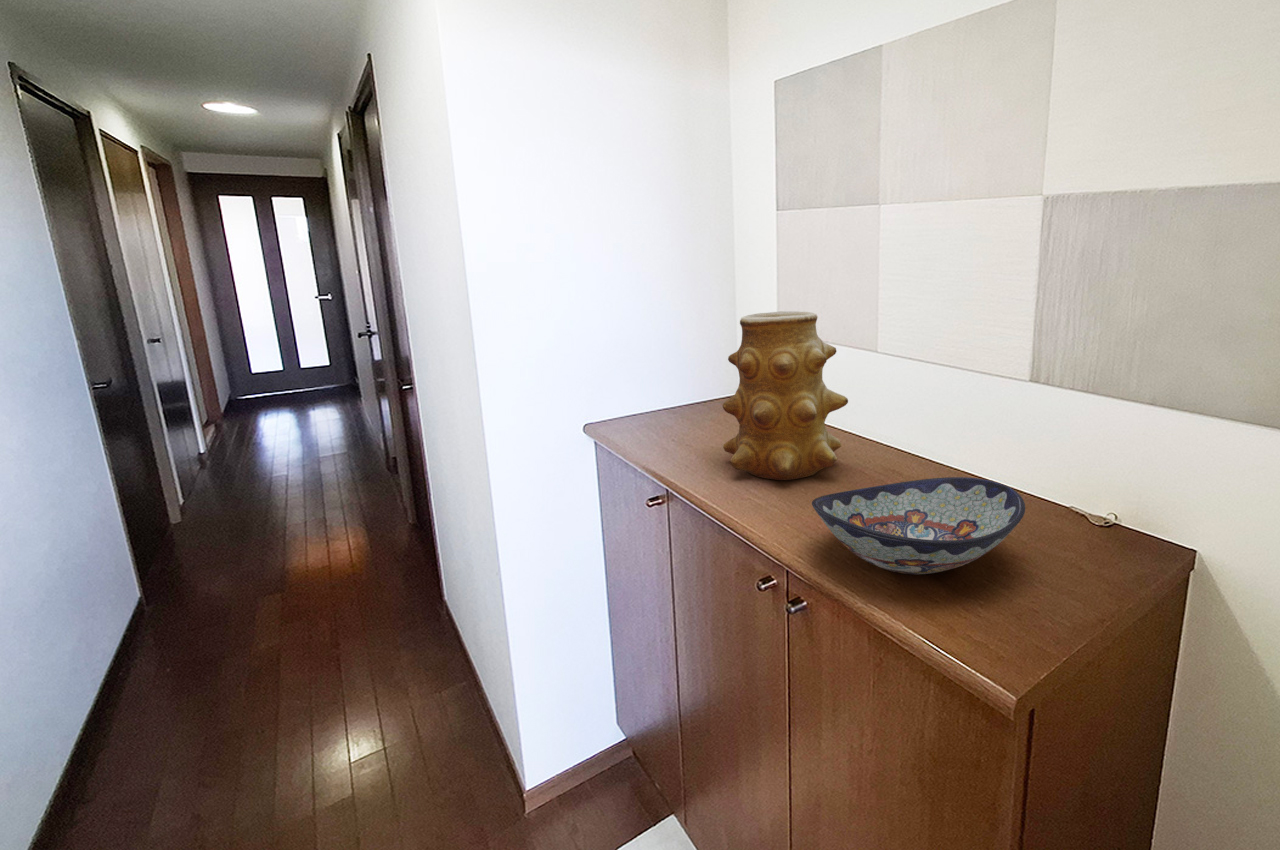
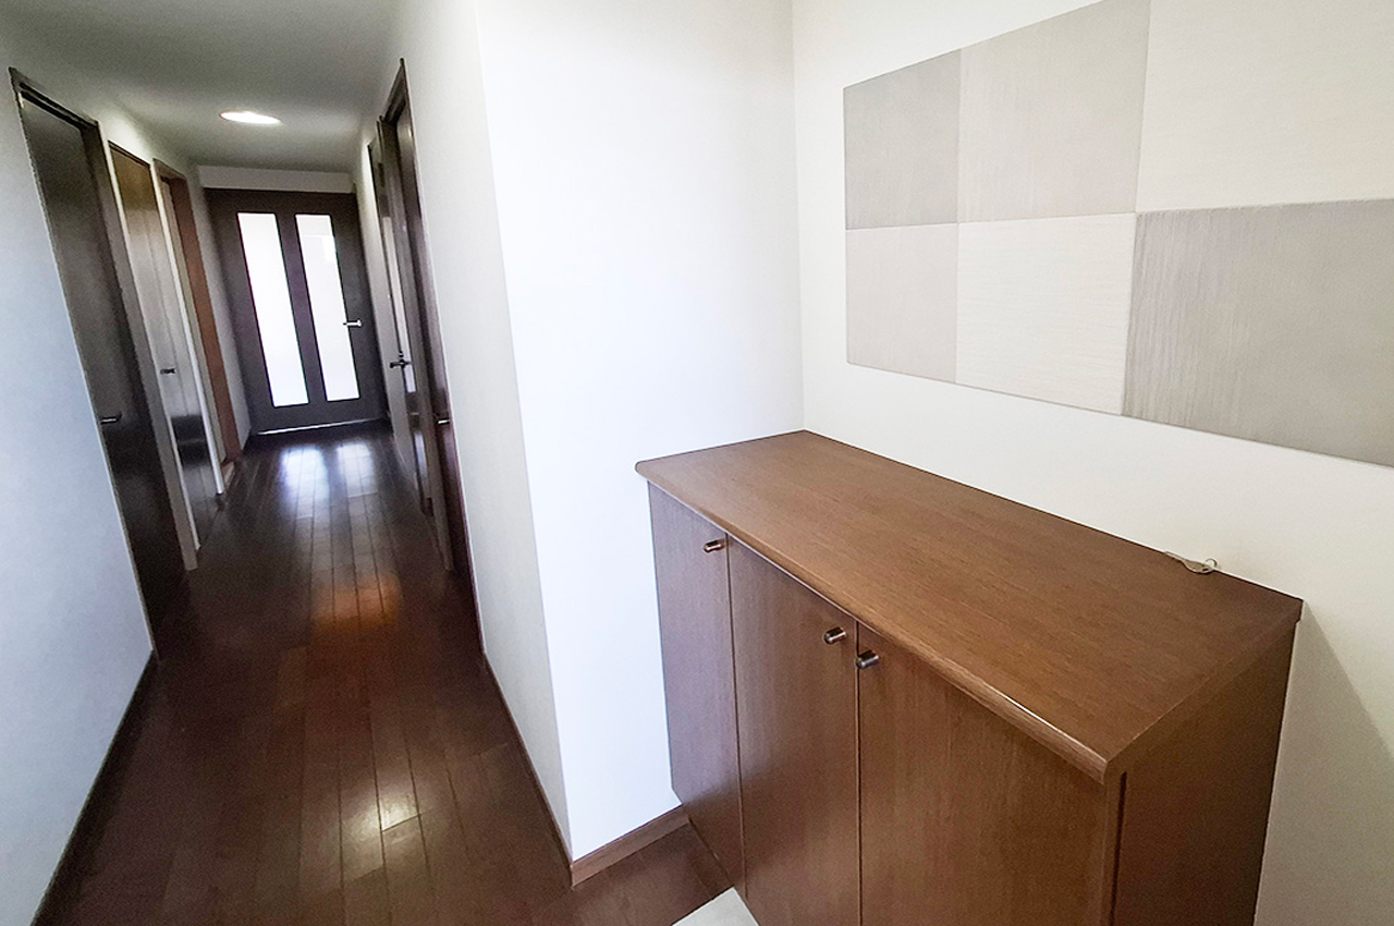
- decorative bowl [811,476,1026,575]
- vase [722,310,849,481]
